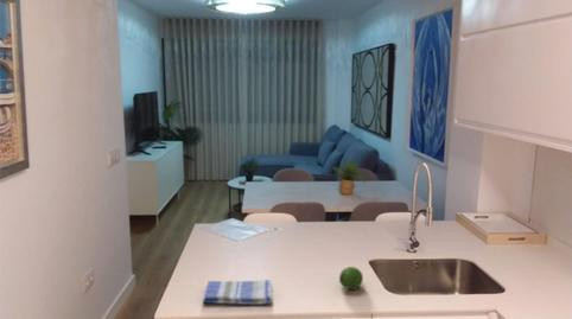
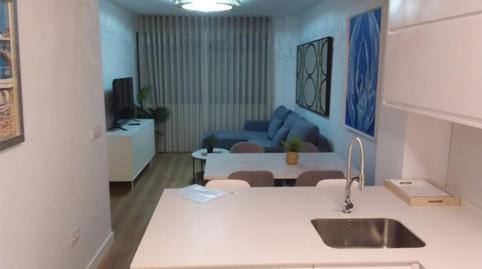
- dish towel [202,279,274,306]
- fruit [338,266,364,291]
